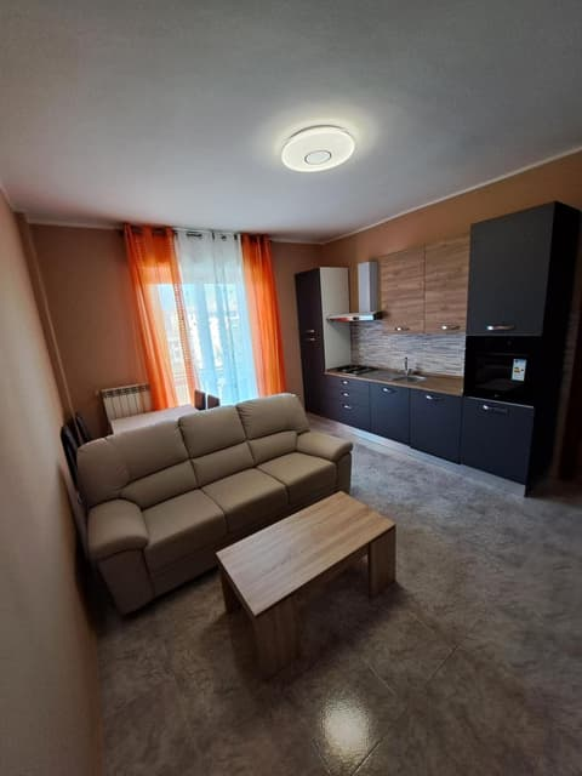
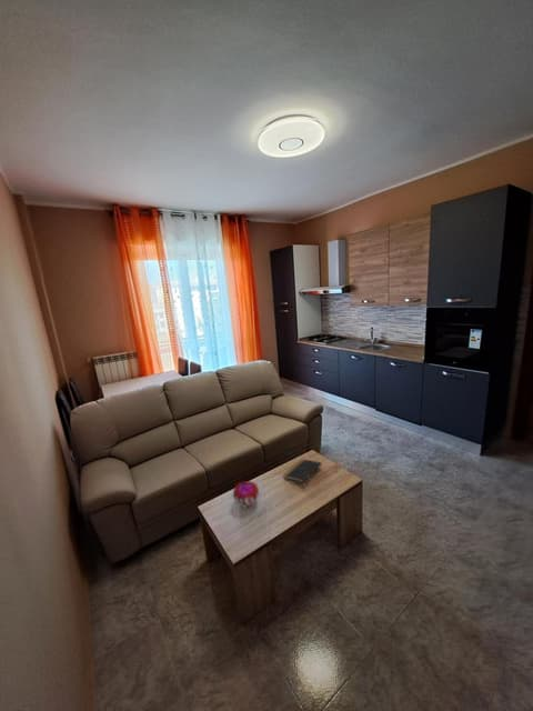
+ decorative bowl [232,480,260,508]
+ notepad [282,458,323,483]
